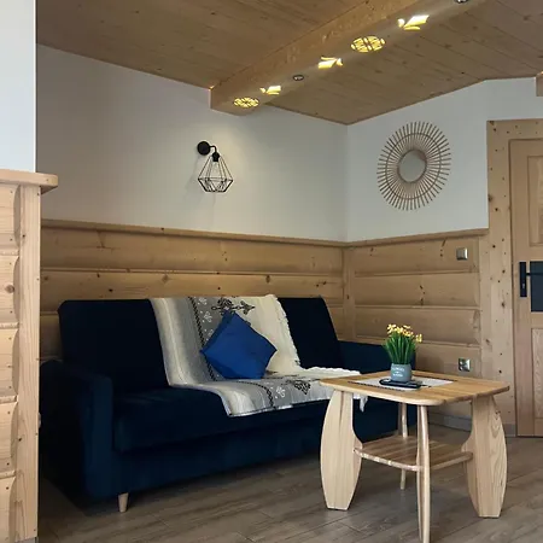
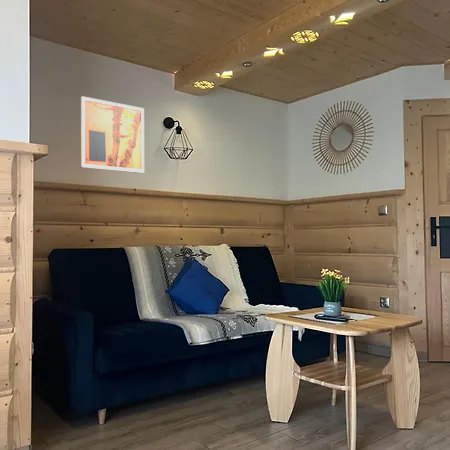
+ wall art [79,95,145,174]
